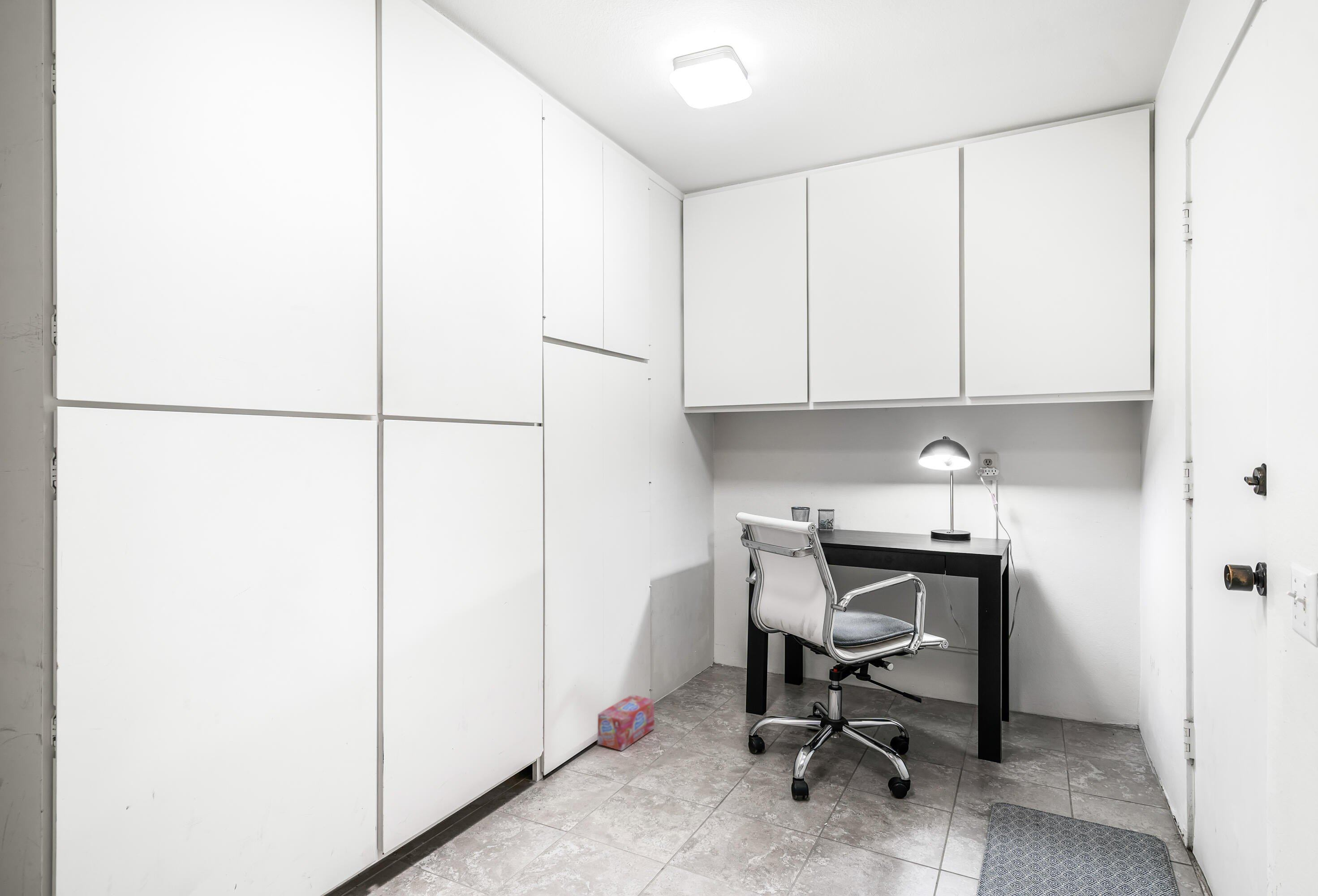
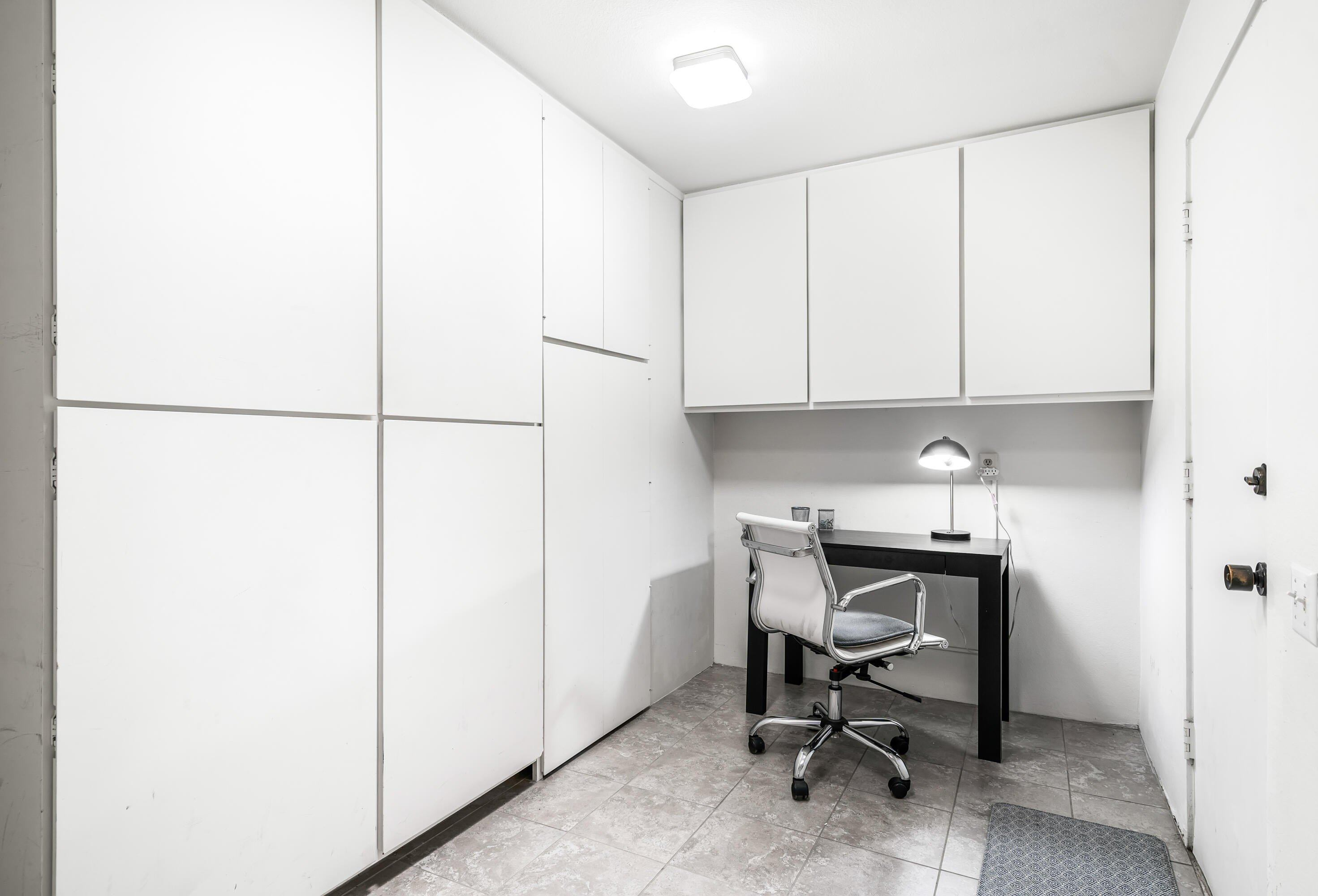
- box [597,694,655,751]
